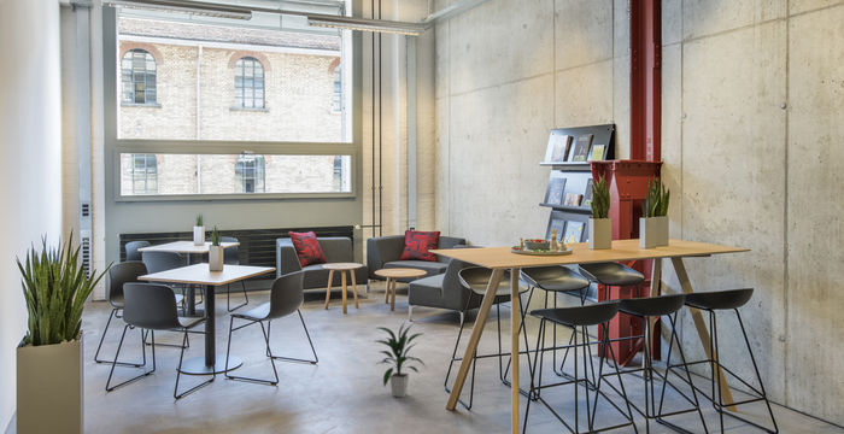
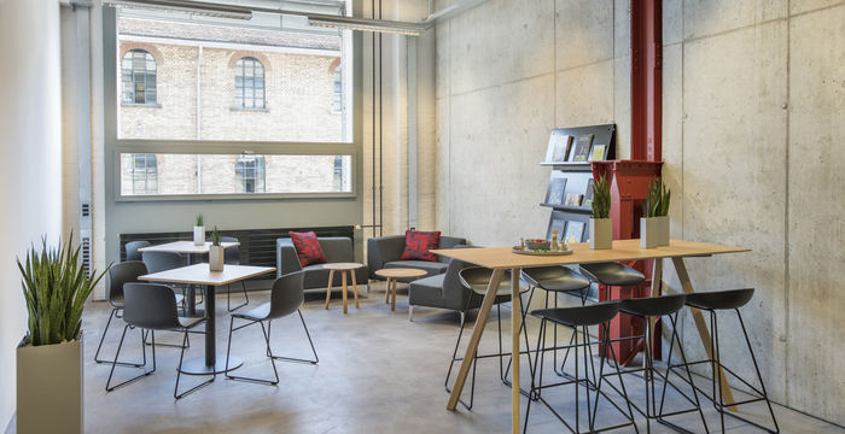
- indoor plant [374,321,428,398]
